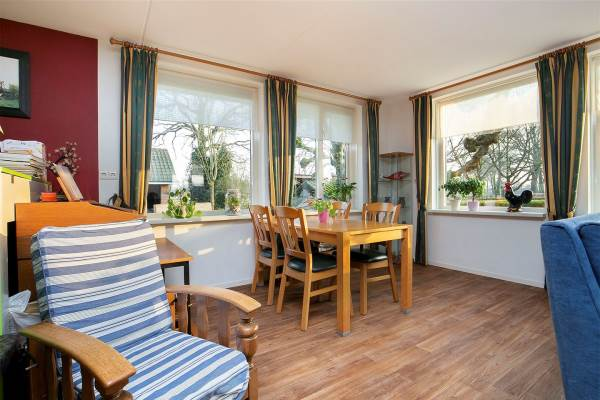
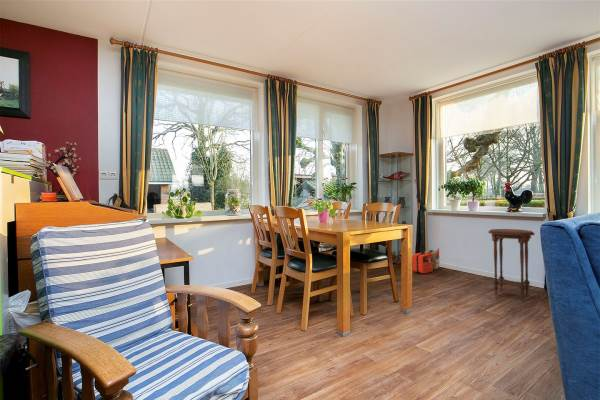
+ first aid kit [412,247,440,274]
+ side table [487,228,536,300]
